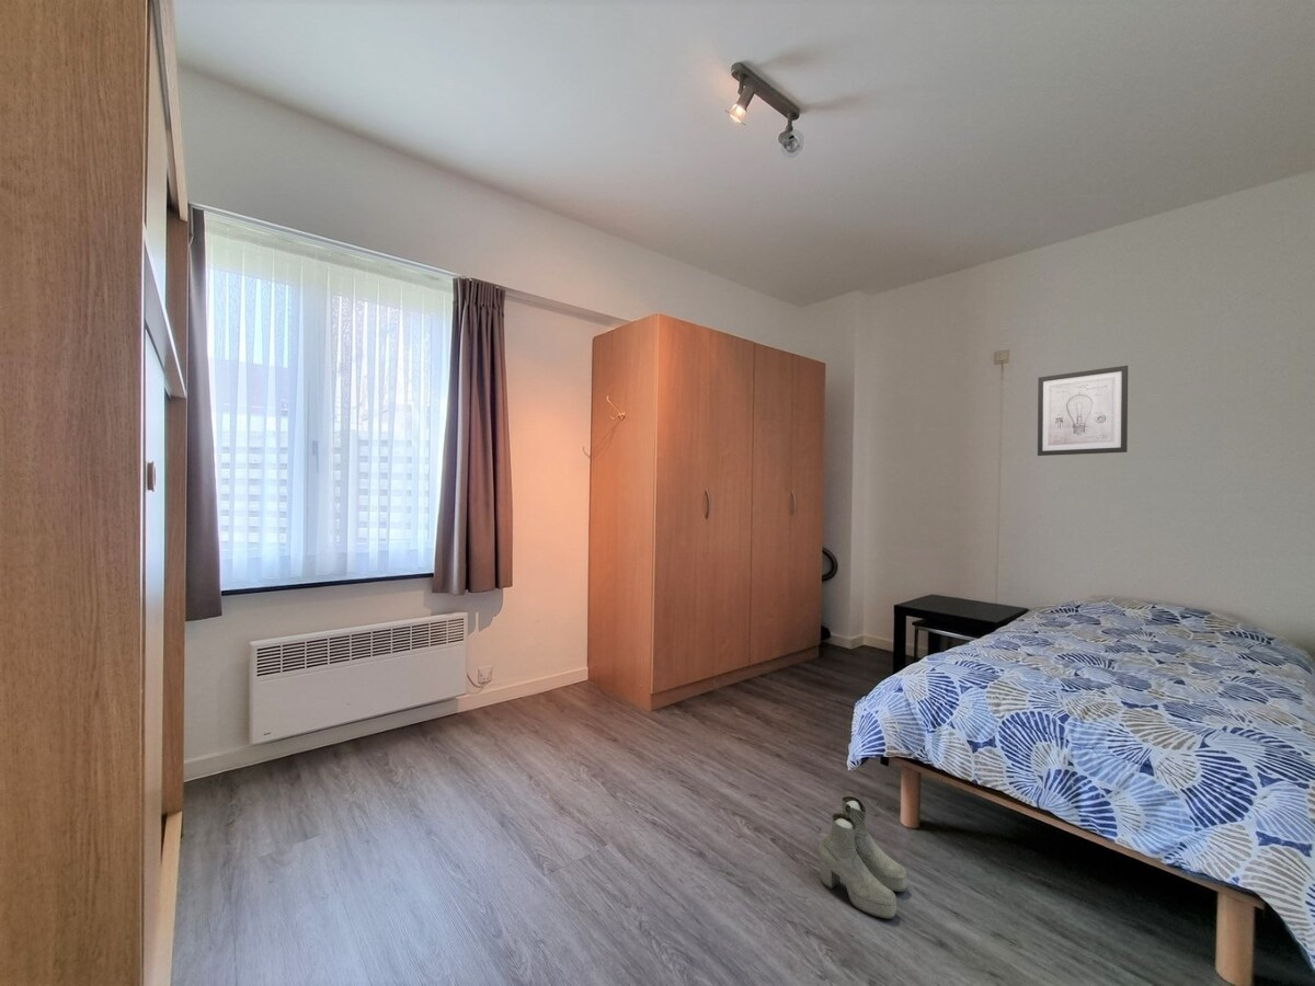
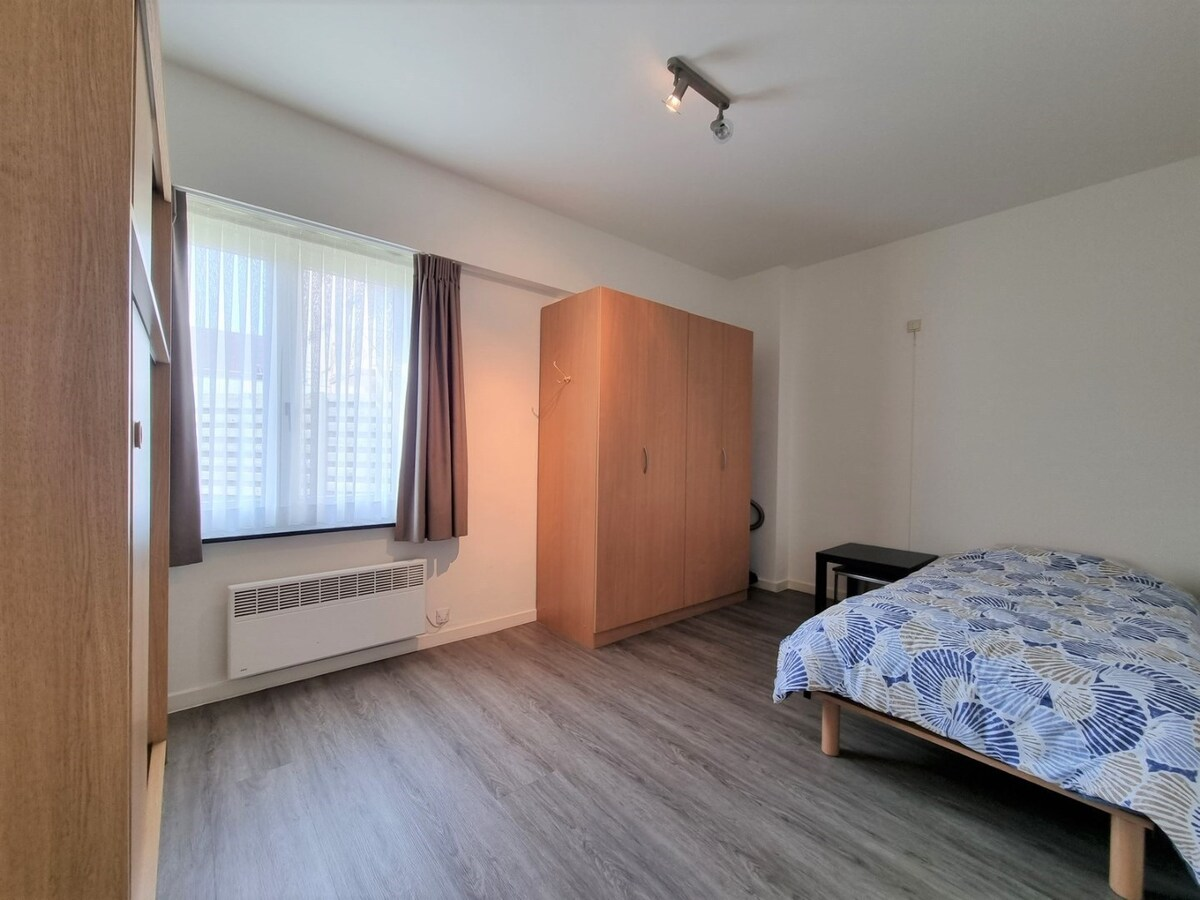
- wall art [1037,365,1129,457]
- boots [817,795,908,920]
